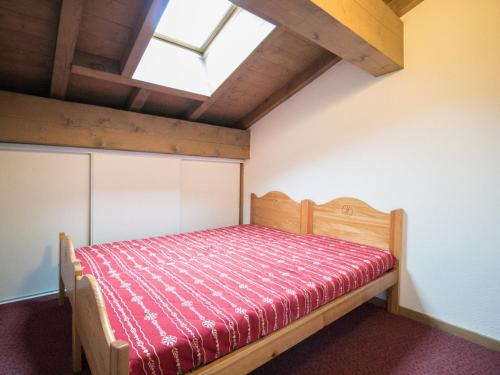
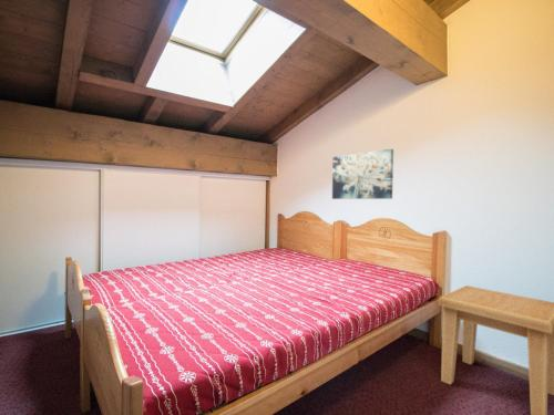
+ side table [438,284,554,415]
+ wall art [331,148,394,200]
